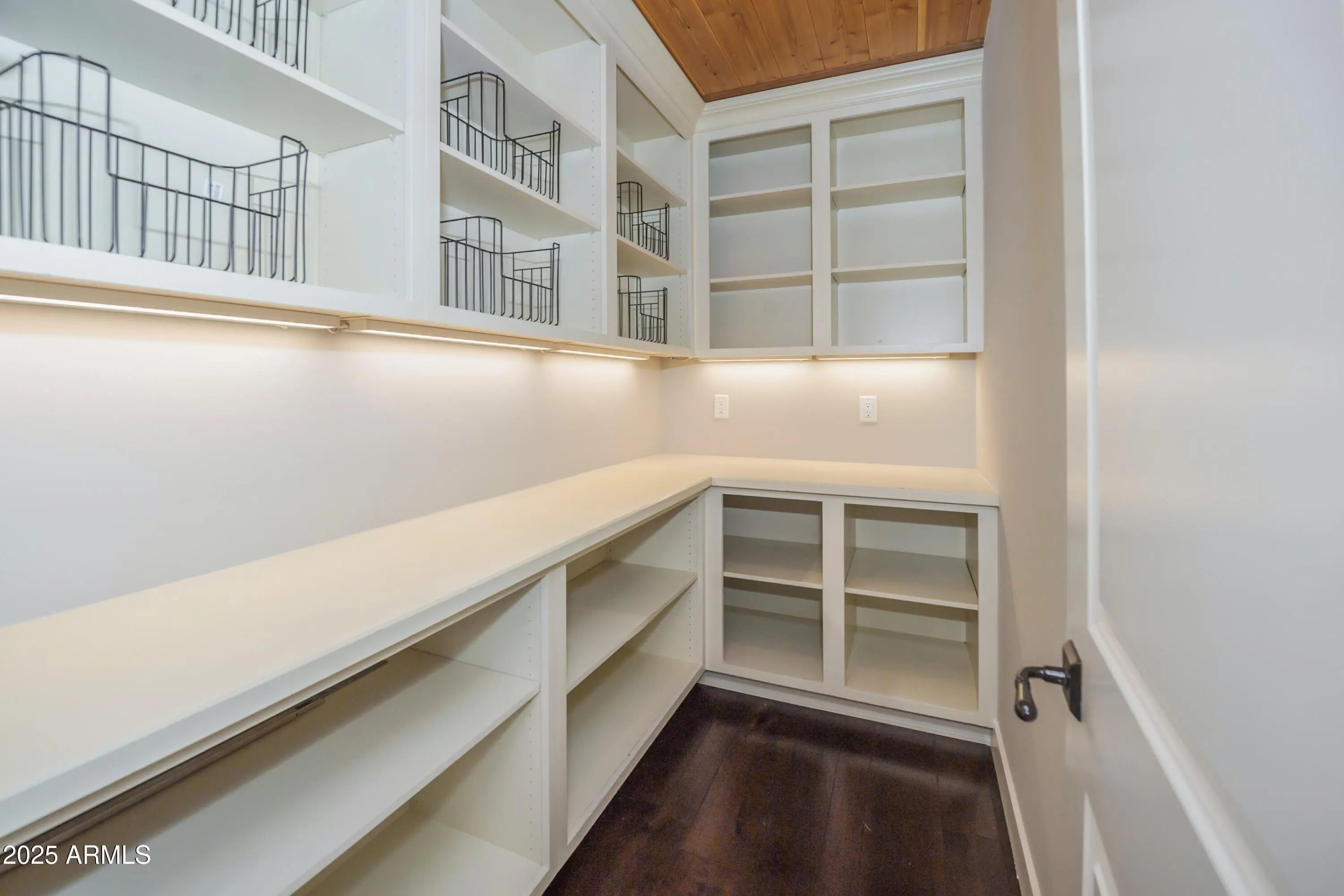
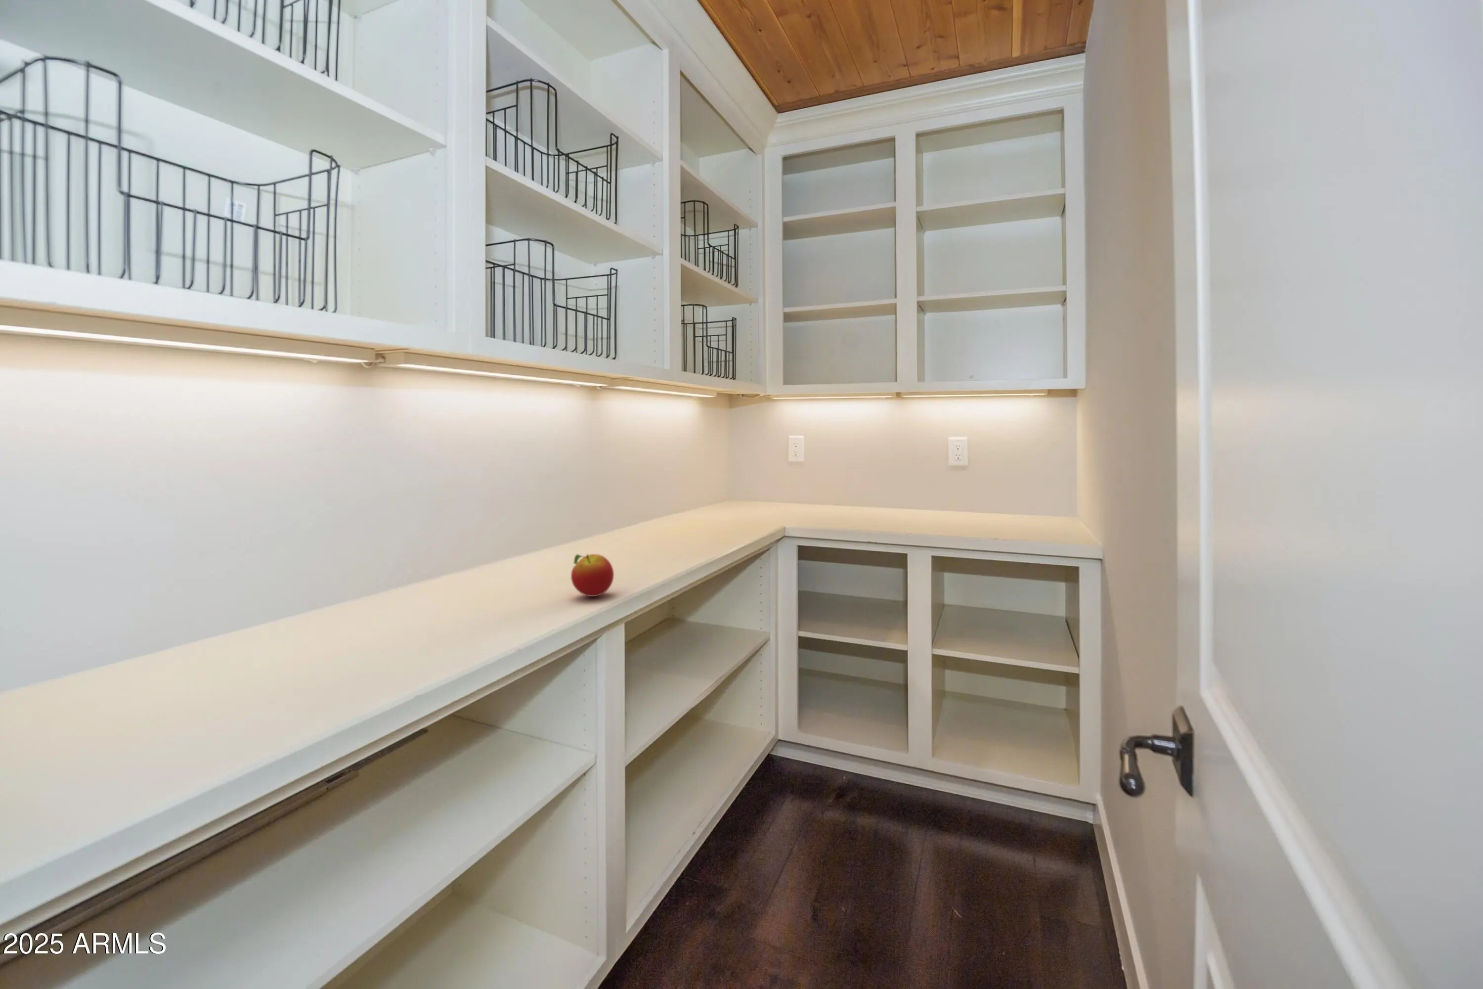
+ apple [570,553,615,597]
